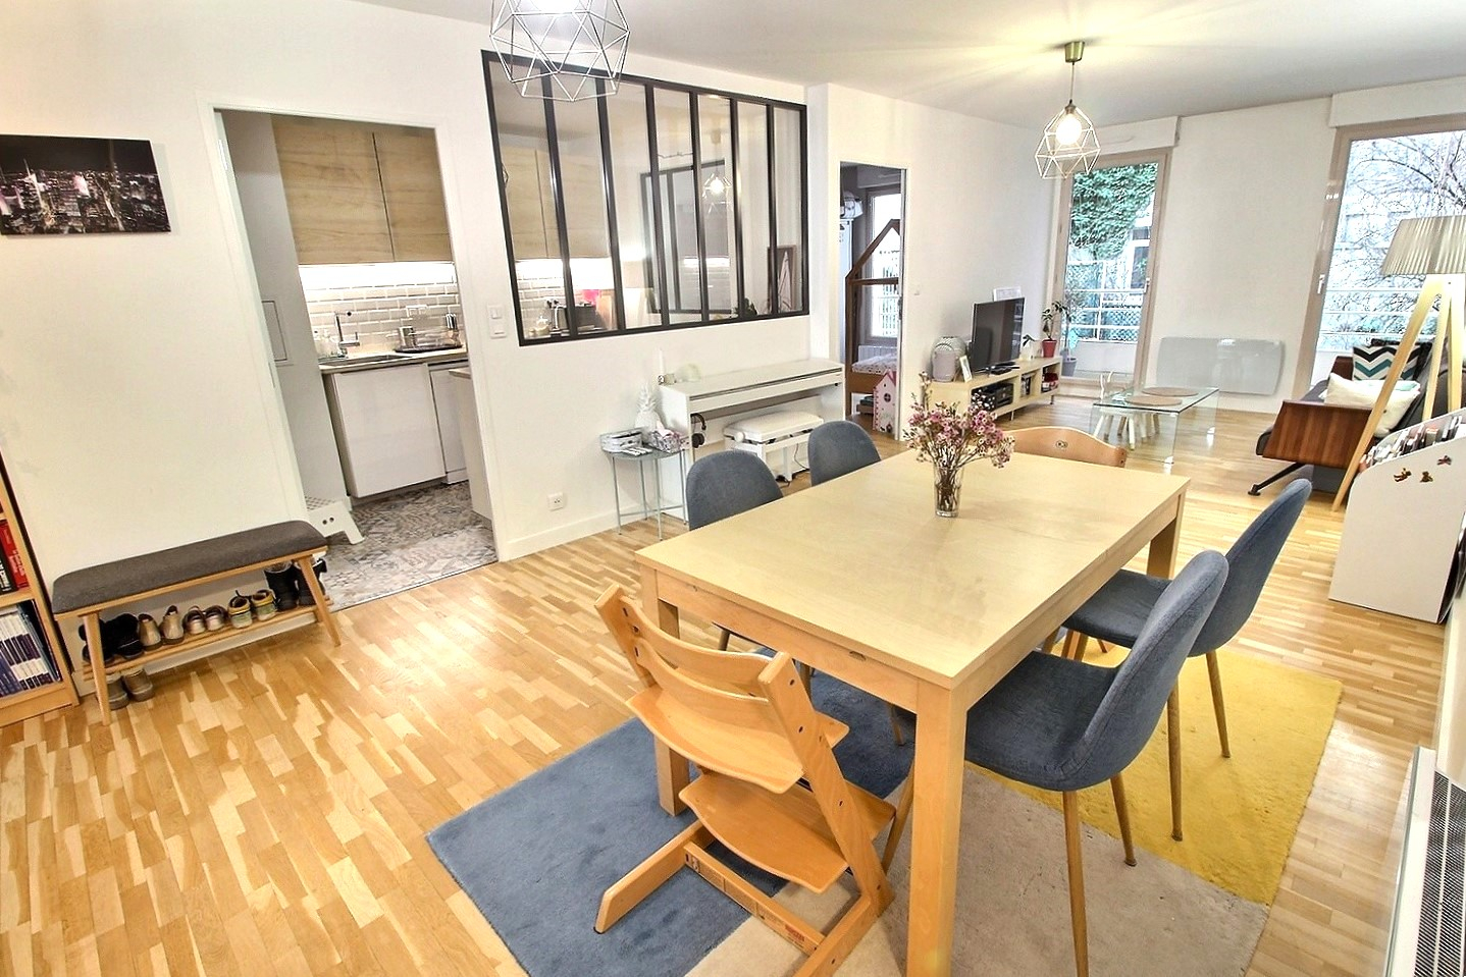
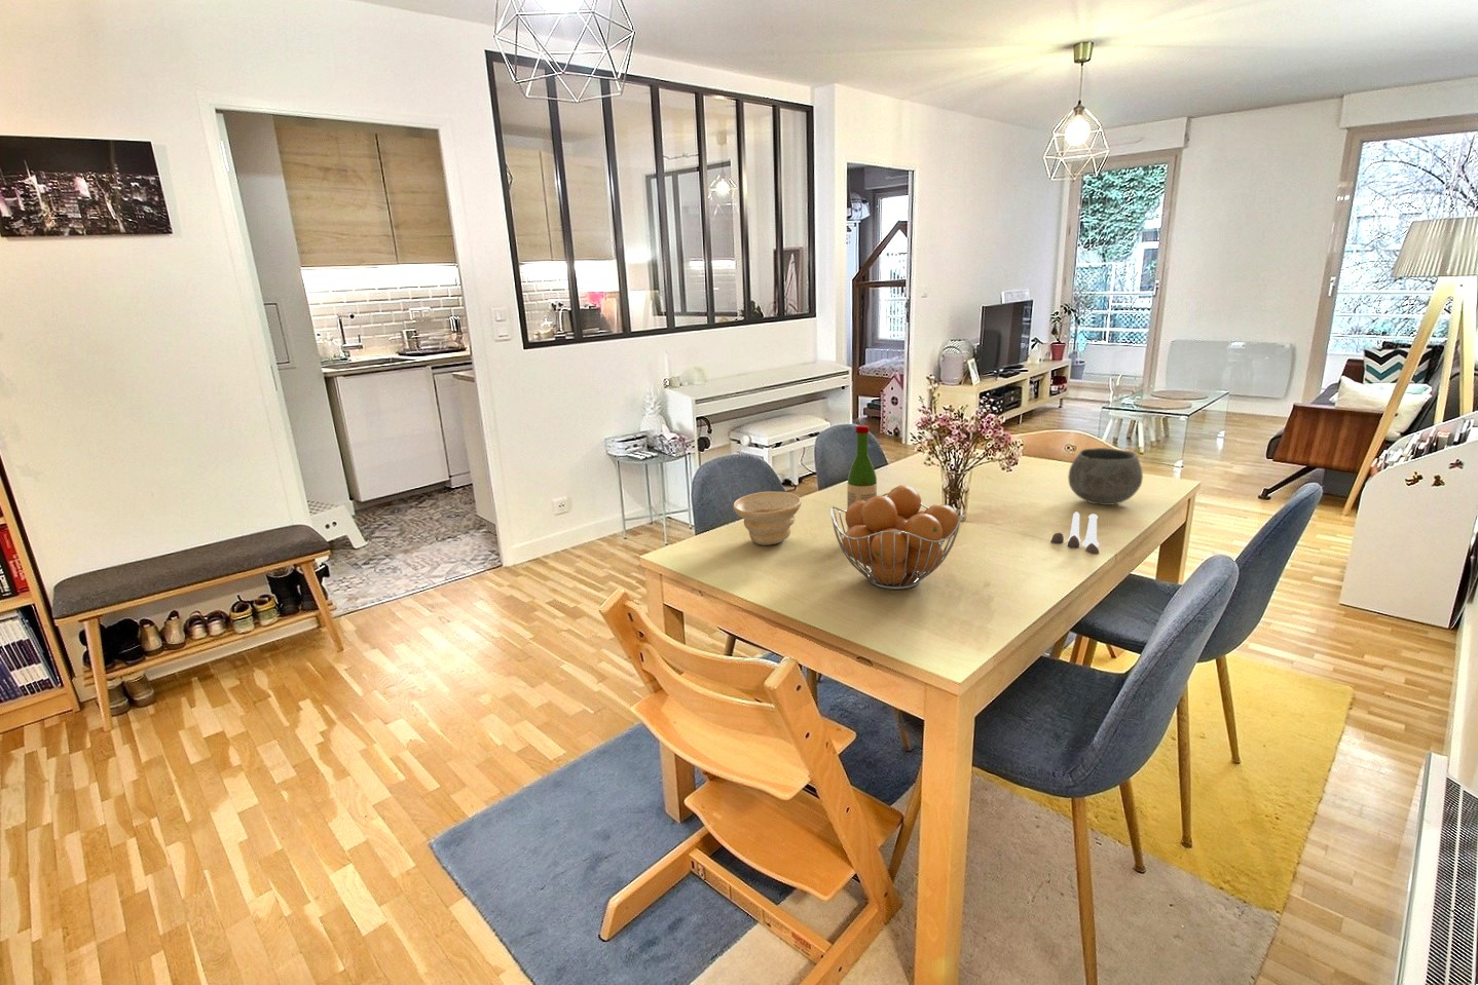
+ bowl [732,491,803,546]
+ bowl [1067,446,1144,507]
+ salt and pepper shaker set [1049,511,1100,555]
+ fruit basket [829,485,963,590]
+ wine bottle [846,424,878,531]
